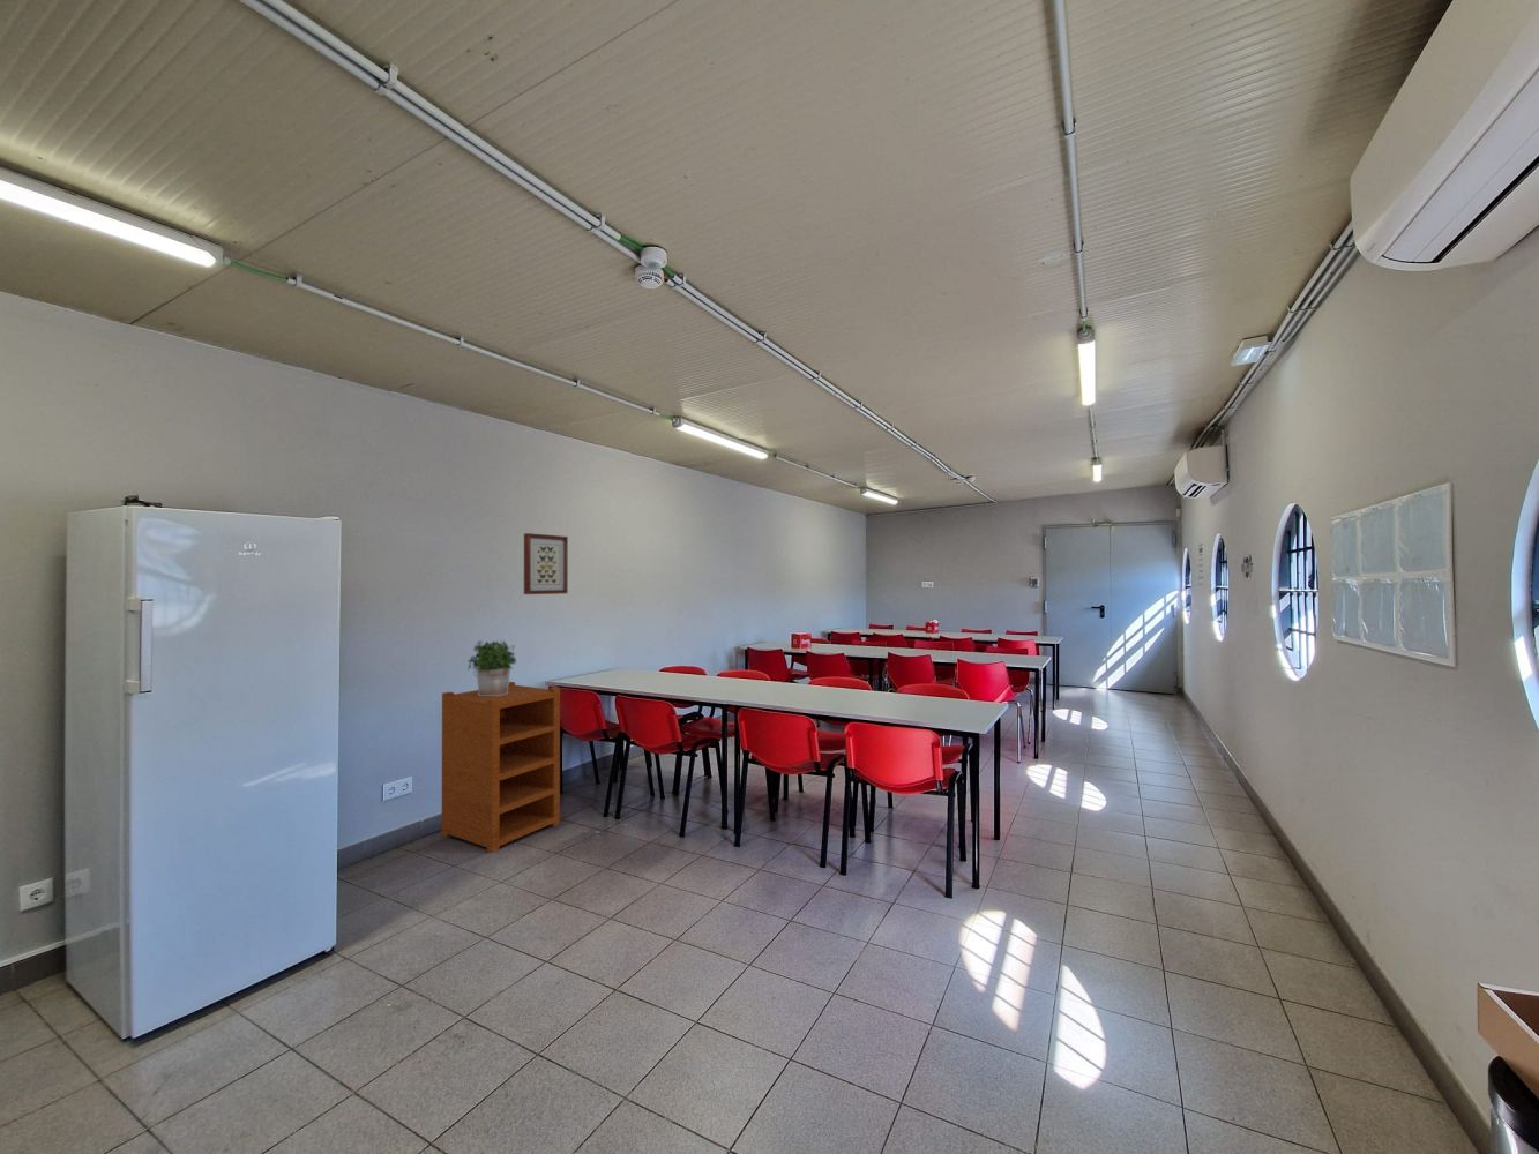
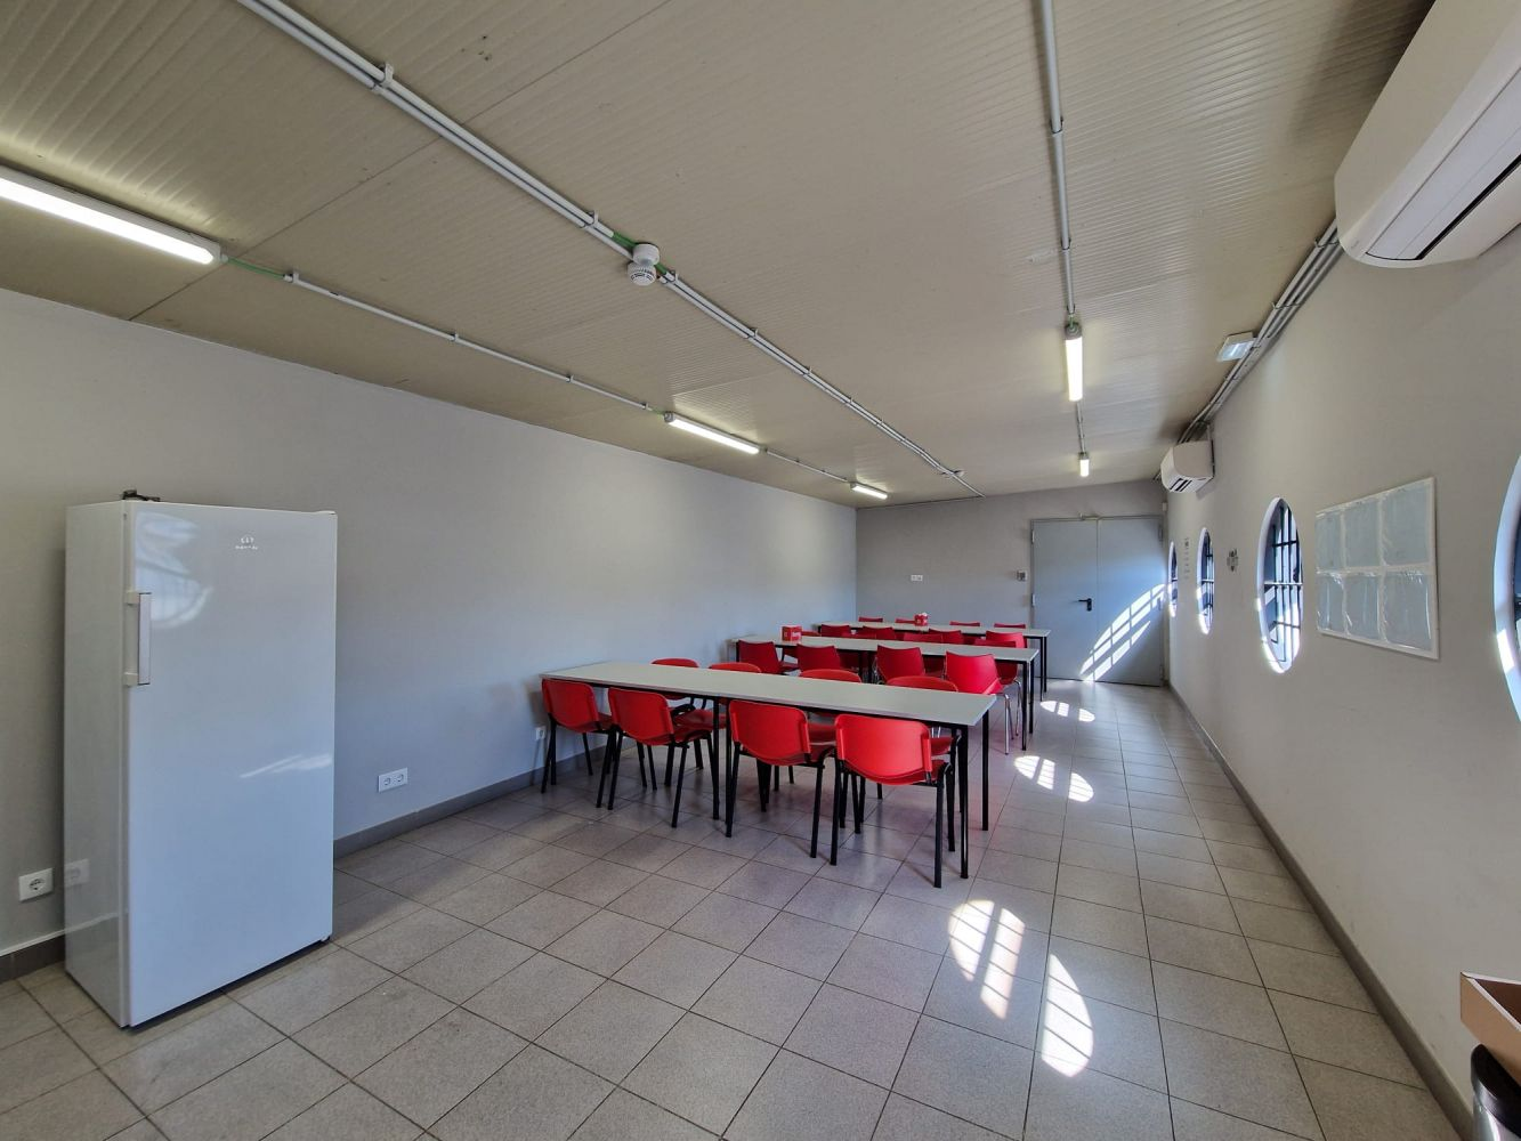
- potted plant [467,638,517,696]
- wall art [523,532,569,595]
- cupboard [441,681,562,853]
